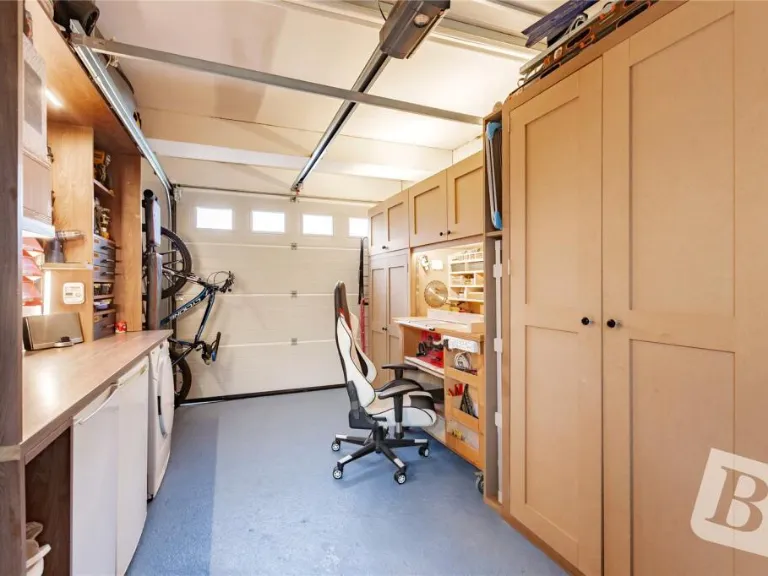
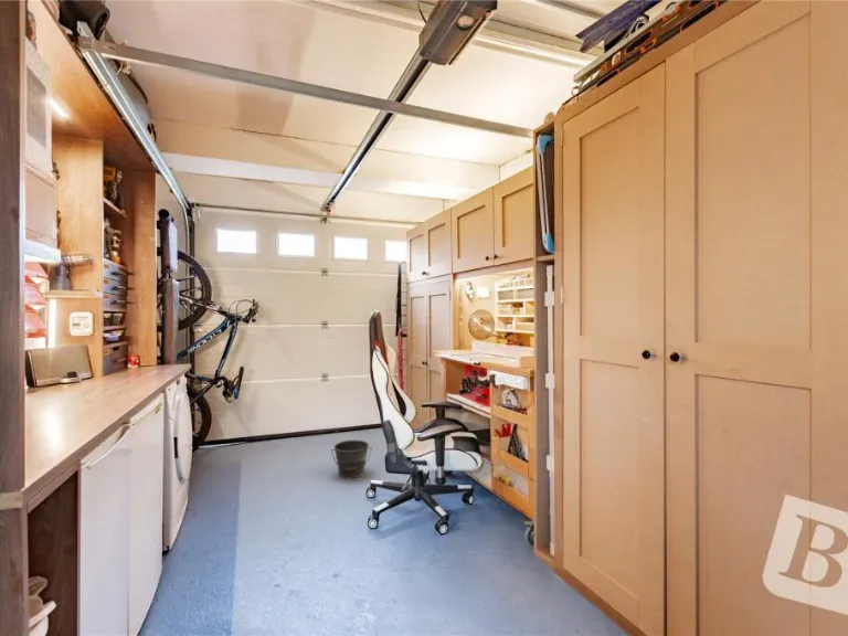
+ bucket [330,439,373,479]
